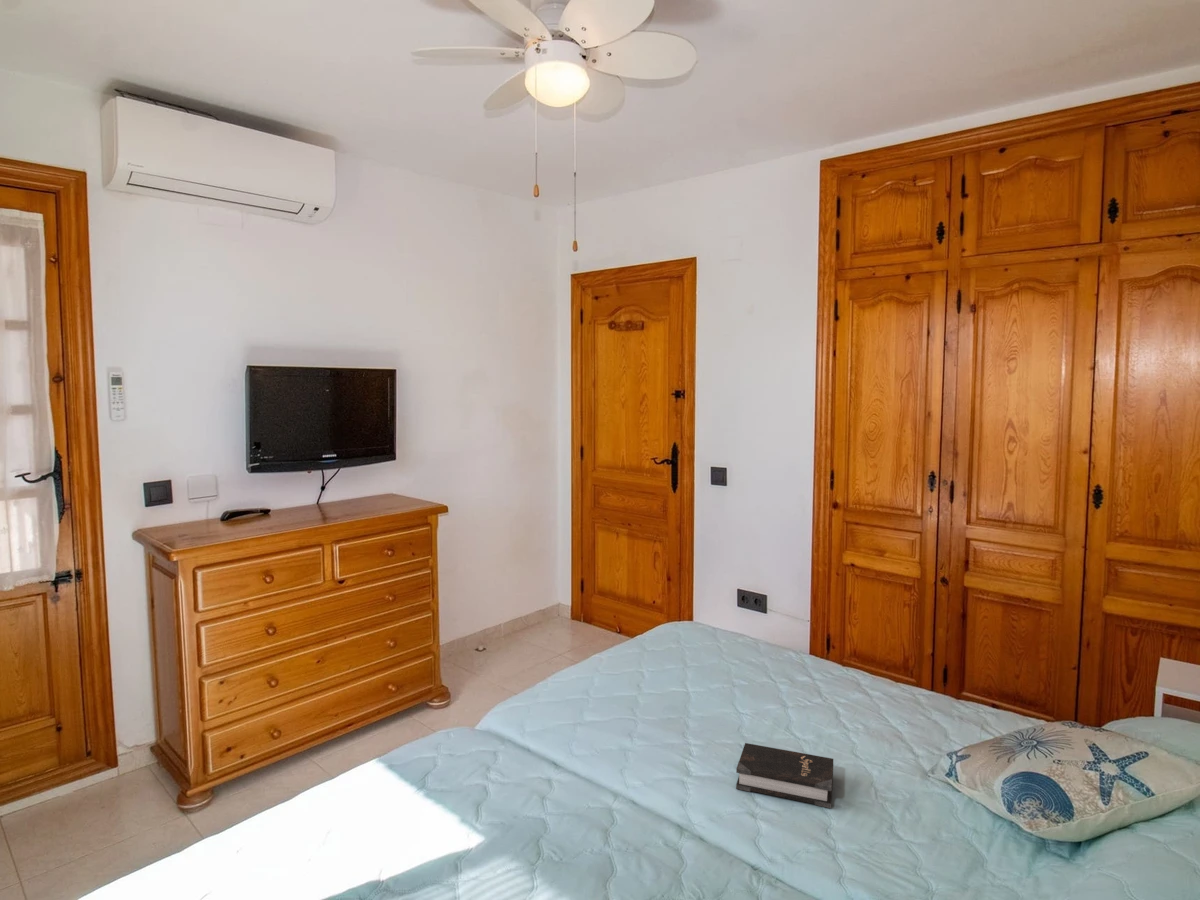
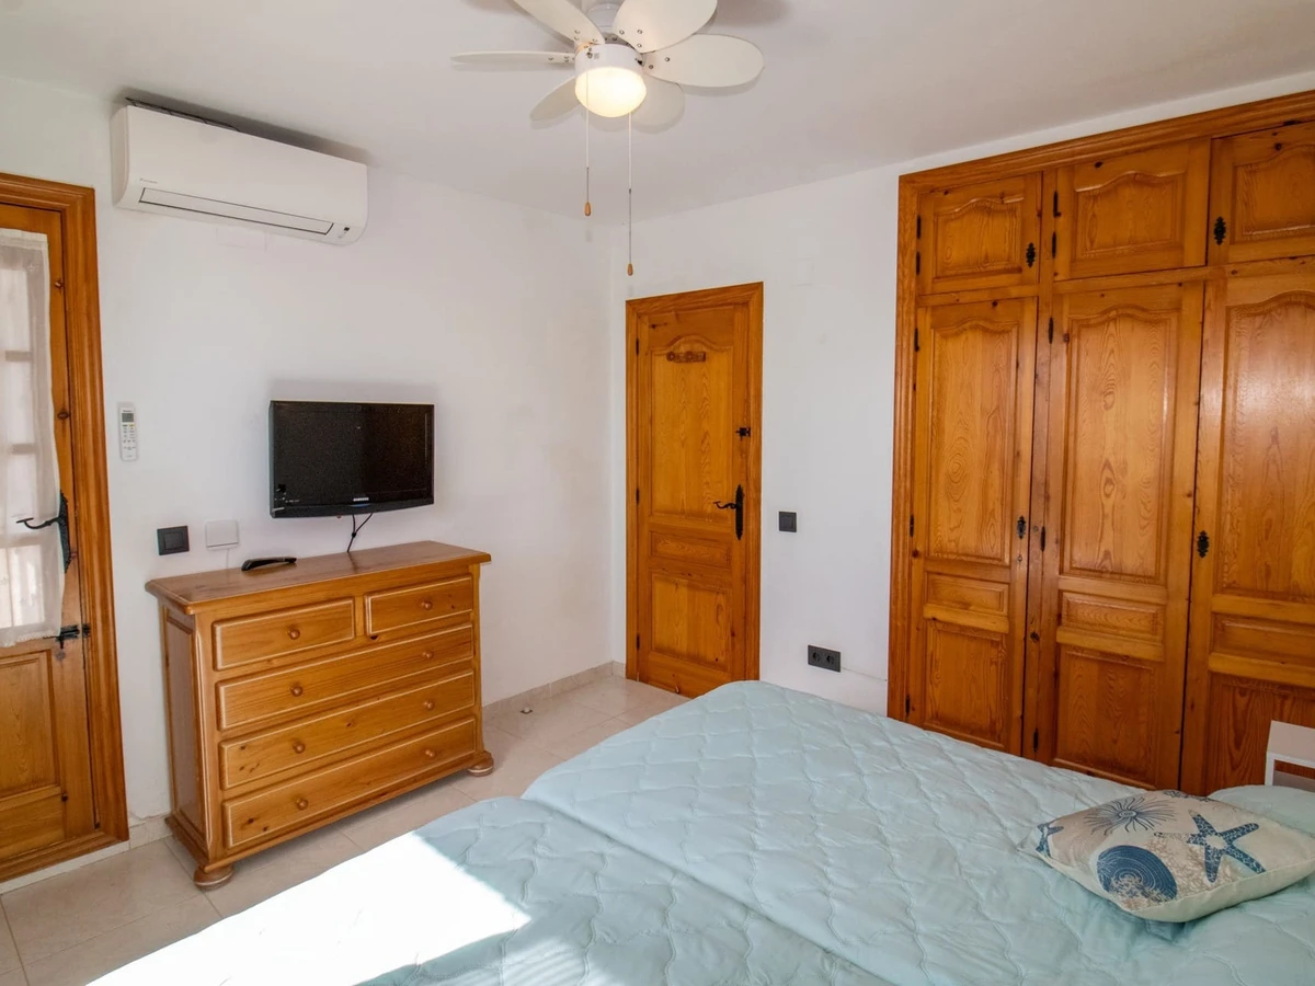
- hardback book [735,742,834,809]
